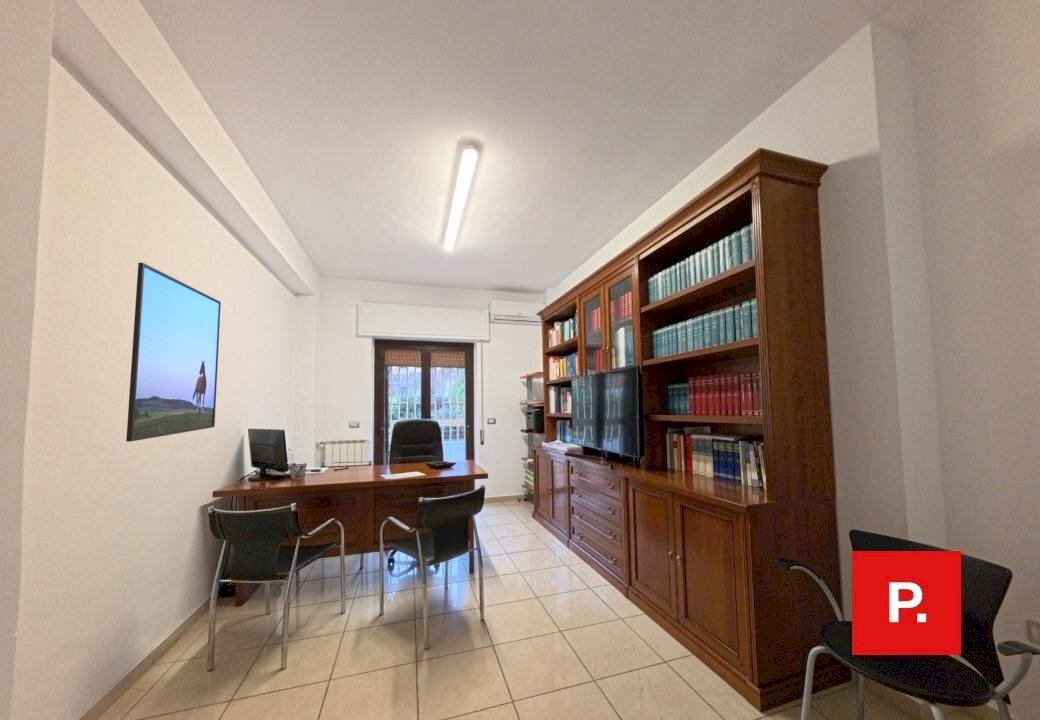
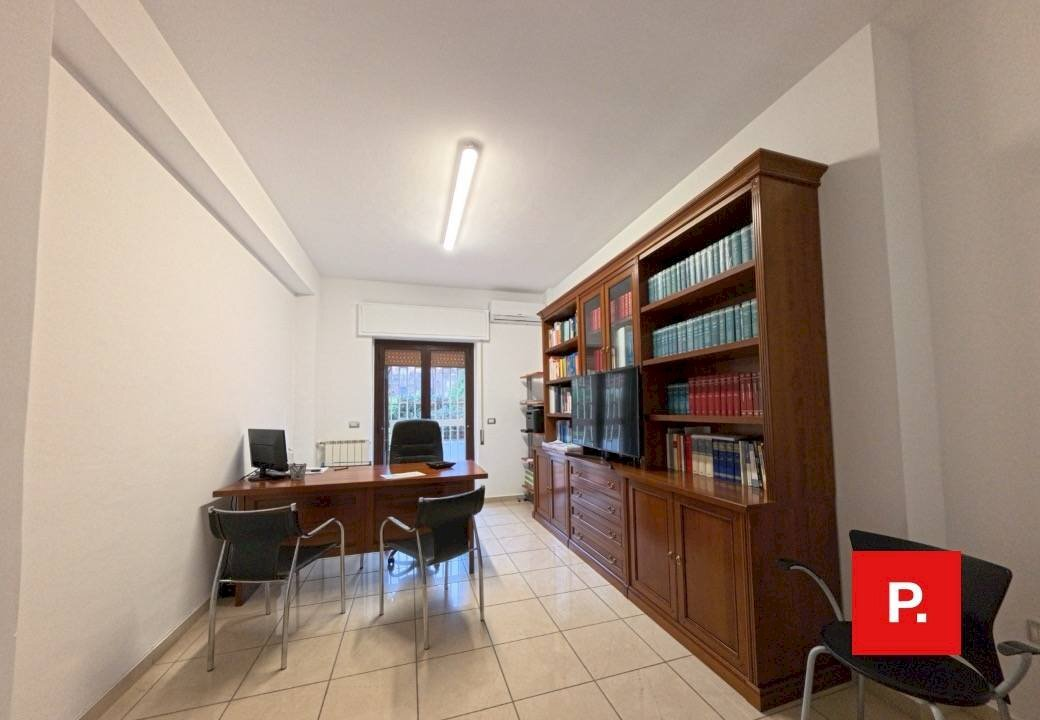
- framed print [125,262,222,443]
